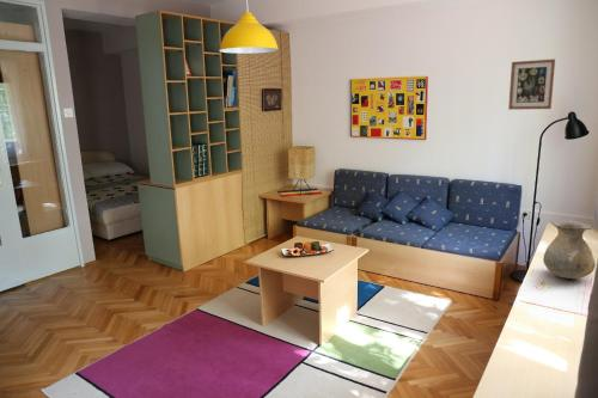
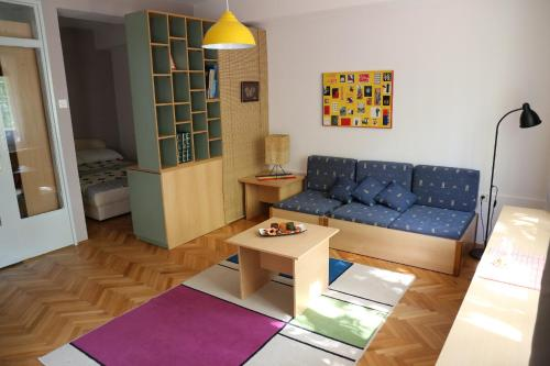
- vase [542,220,597,280]
- wall art [507,57,556,111]
